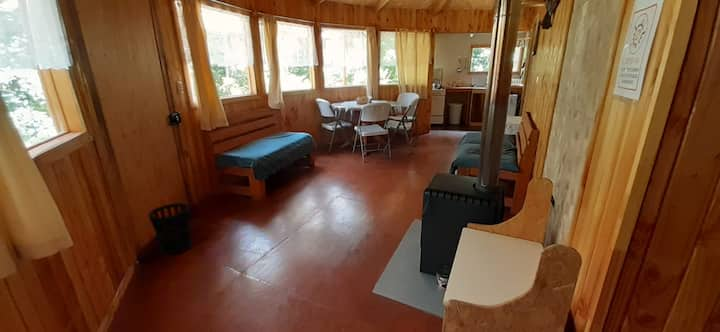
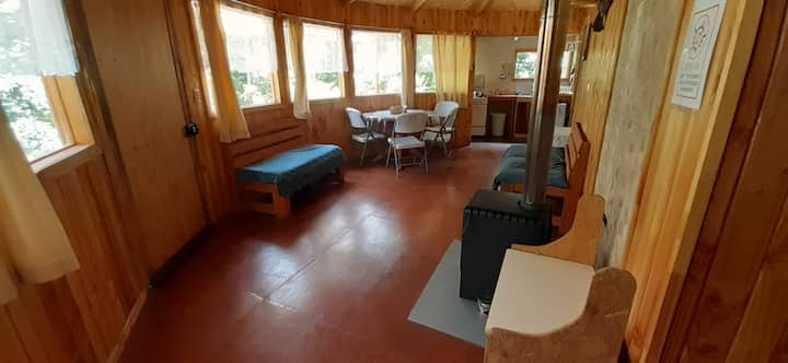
- wastebasket [147,202,193,256]
